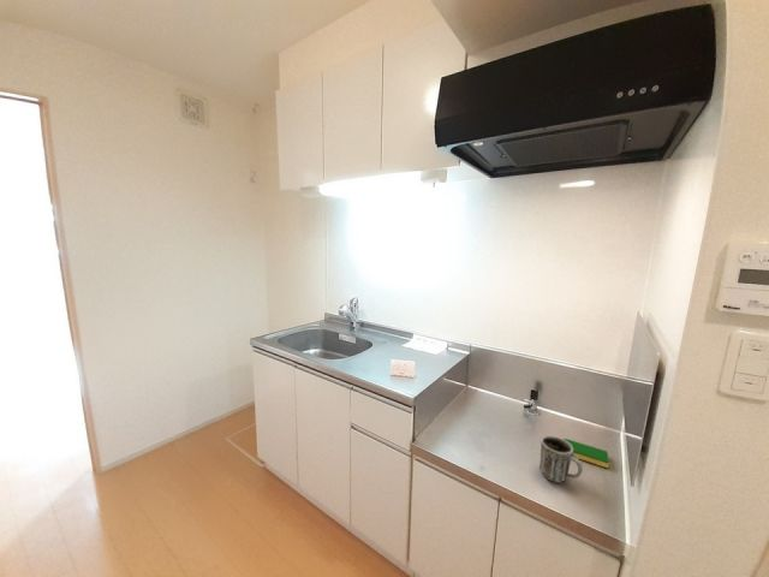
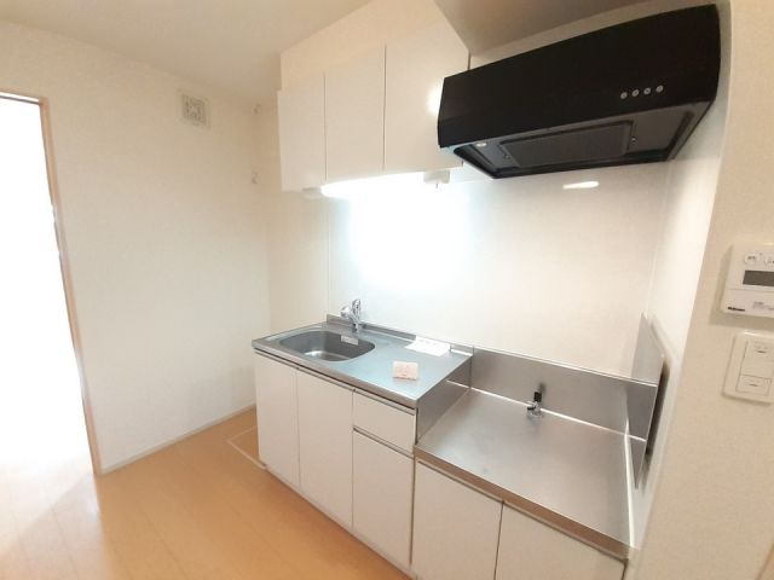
- mug [538,435,584,483]
- dish sponge [564,438,610,469]
